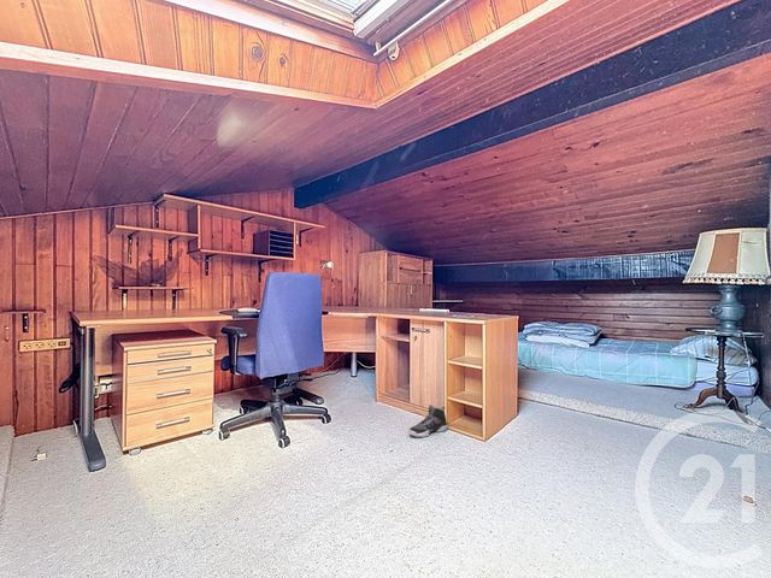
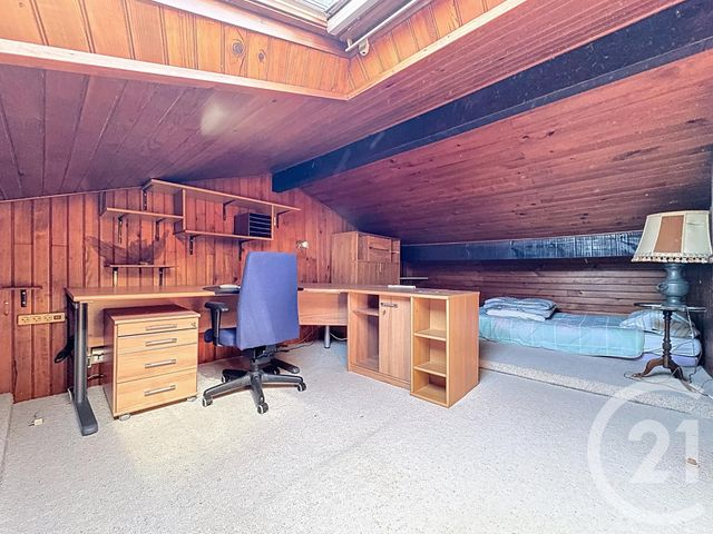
- sneaker [407,403,448,438]
